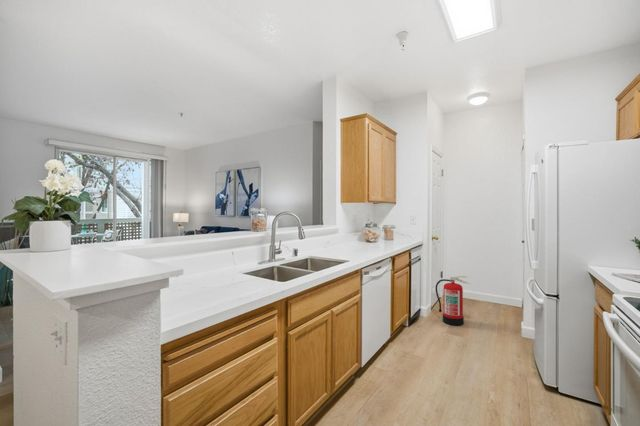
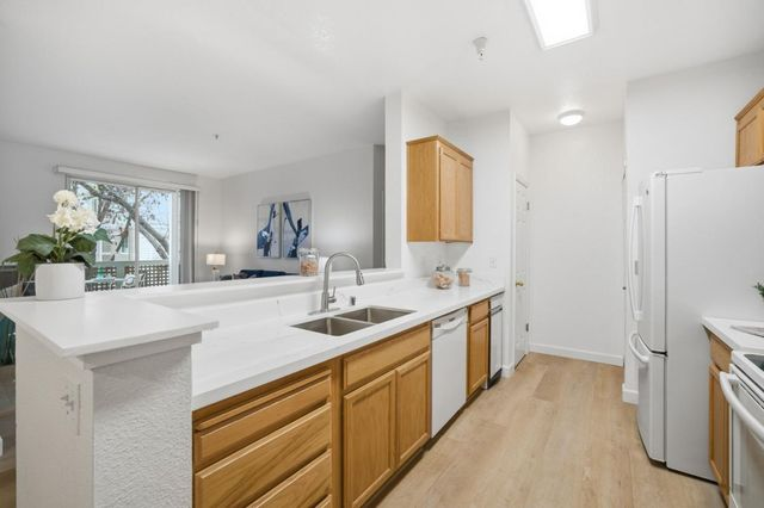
- fire extinguisher [435,275,473,327]
